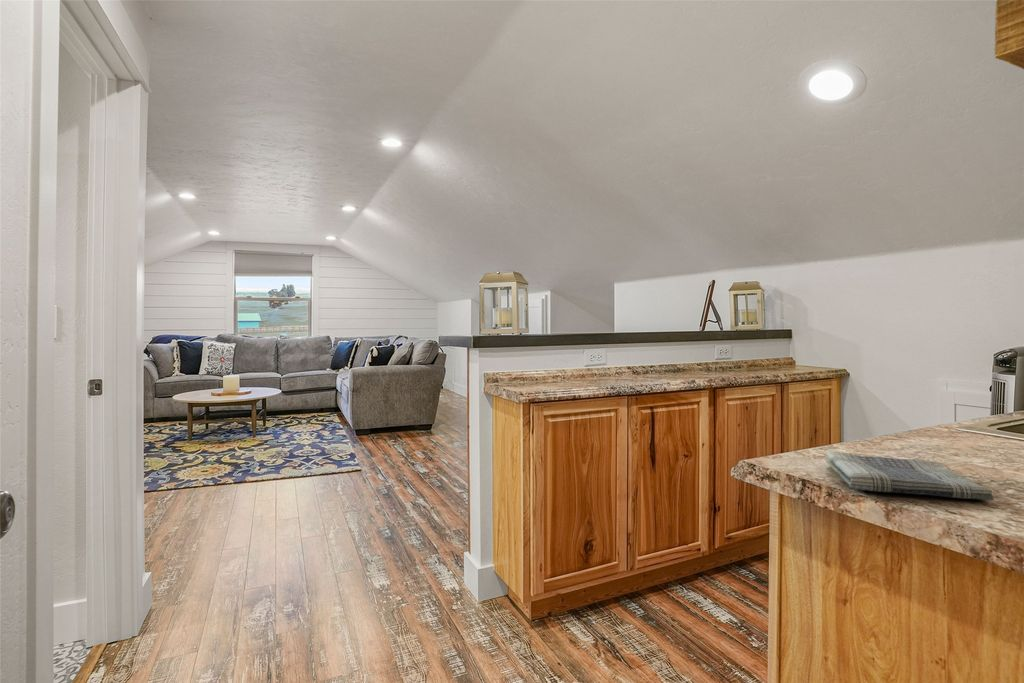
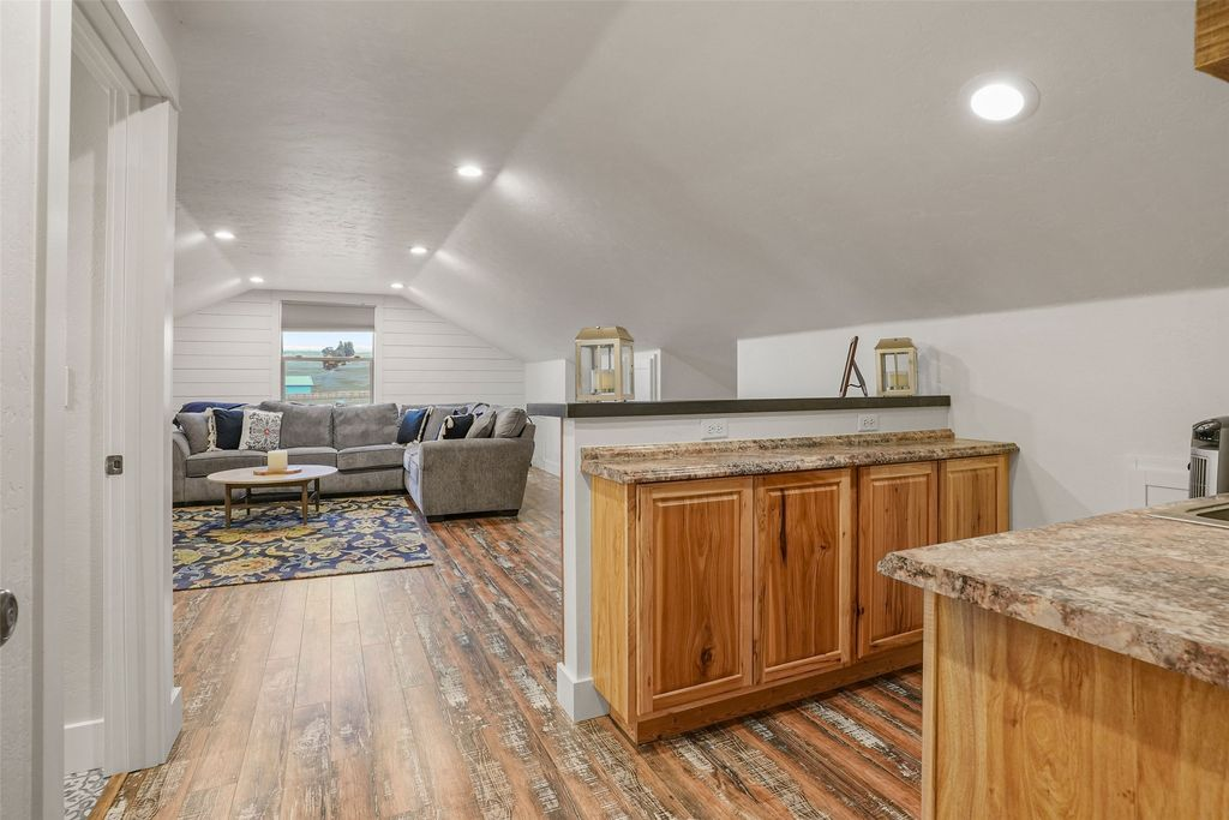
- dish towel [824,449,995,501]
